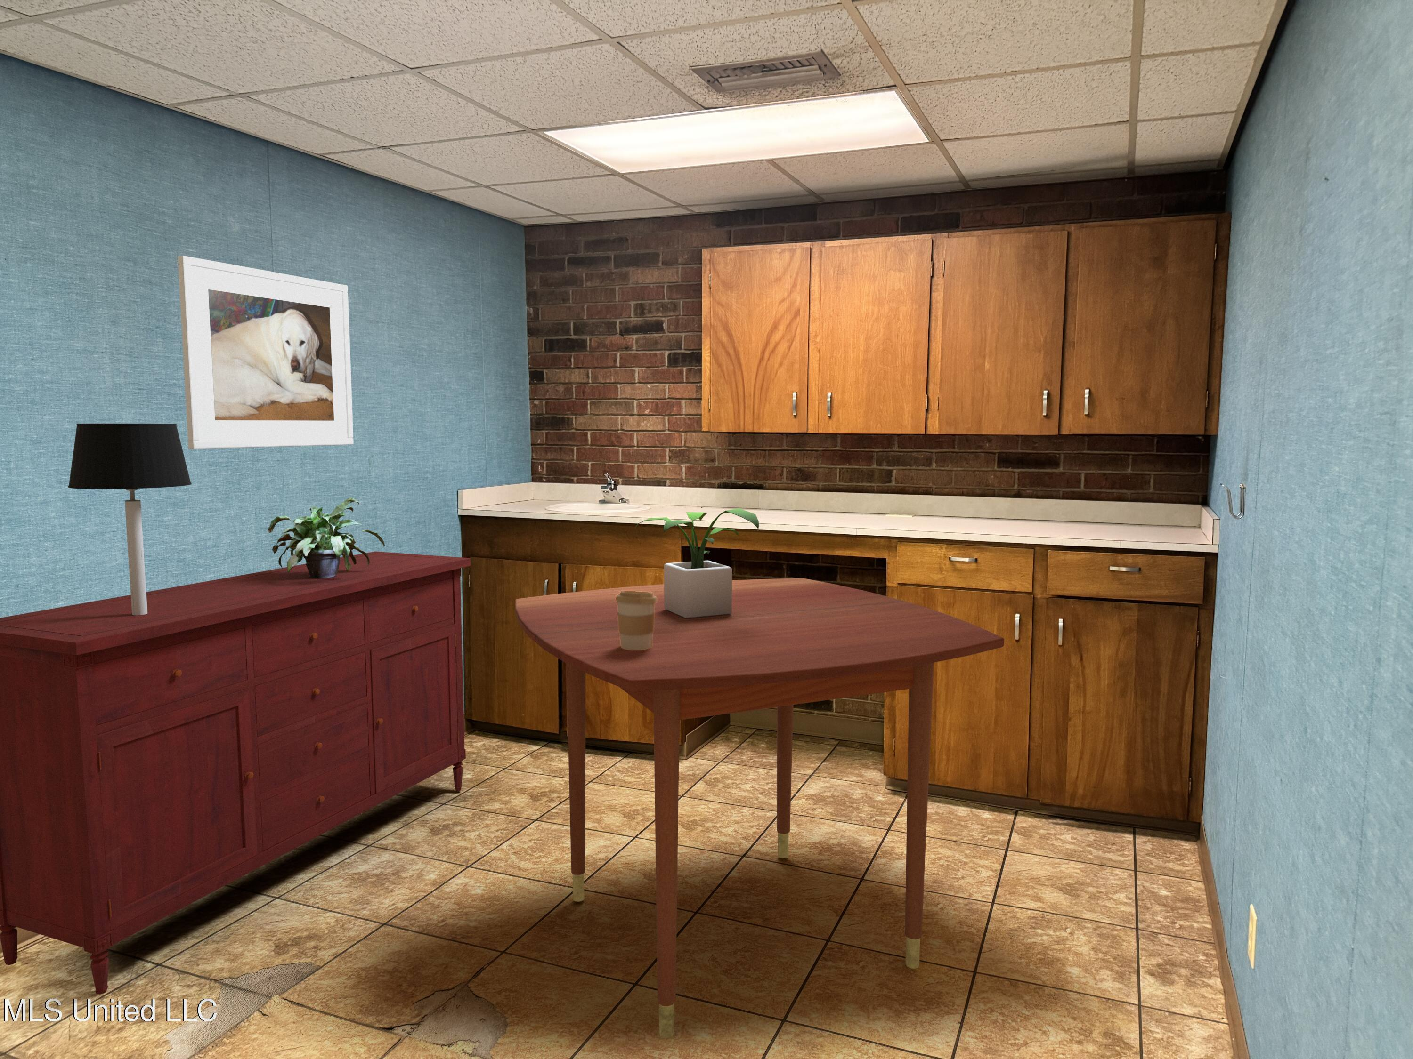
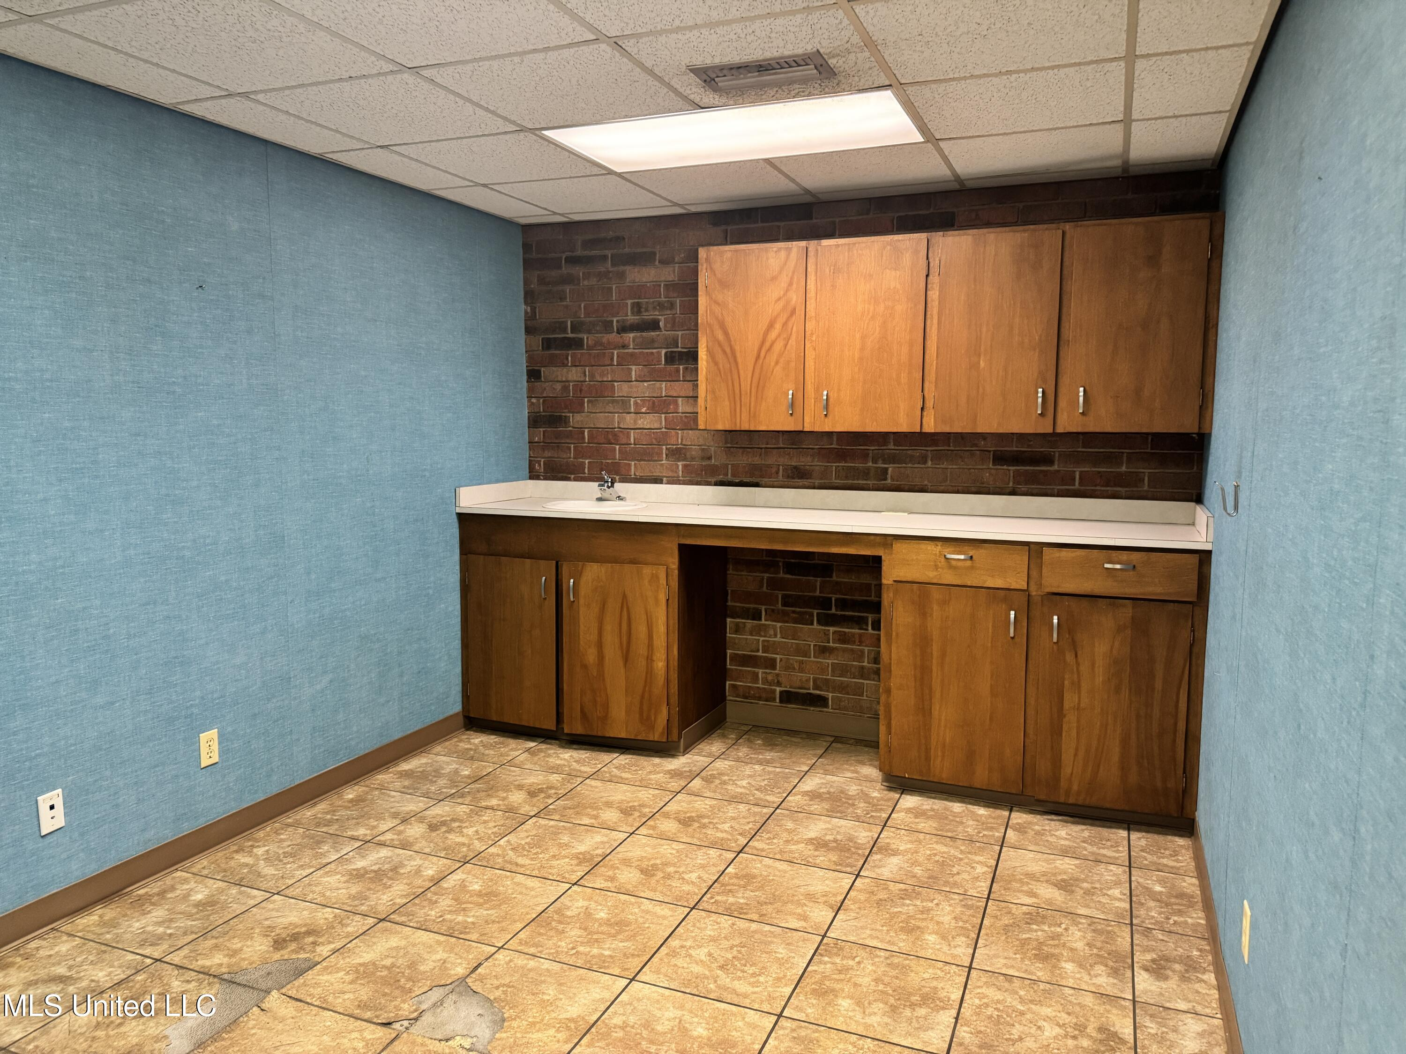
- sideboard [0,551,472,994]
- dining table [515,577,1005,1039]
- potted plant [634,508,759,618]
- potted plant [267,497,385,578]
- coffee cup [616,591,658,650]
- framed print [177,255,354,449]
- table lamp [68,423,192,615]
